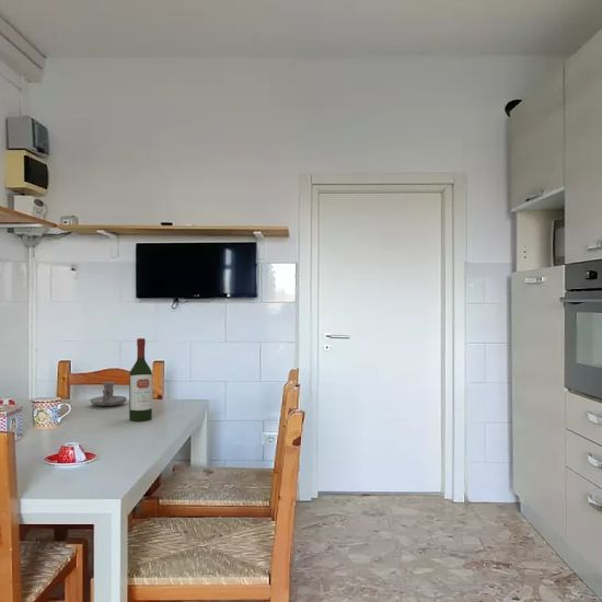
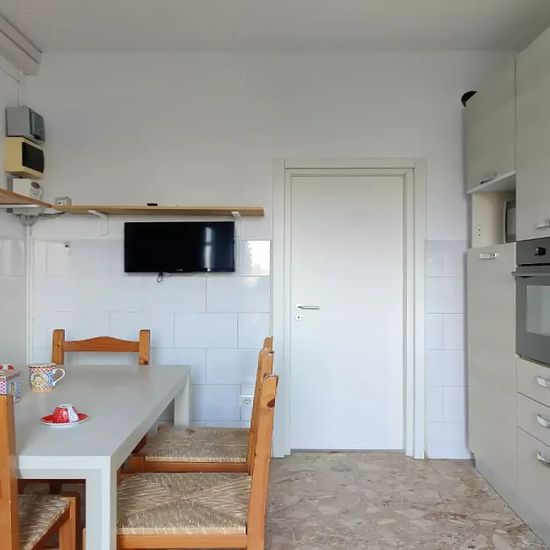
- wine bottle [128,337,153,422]
- candle holder [90,381,128,407]
